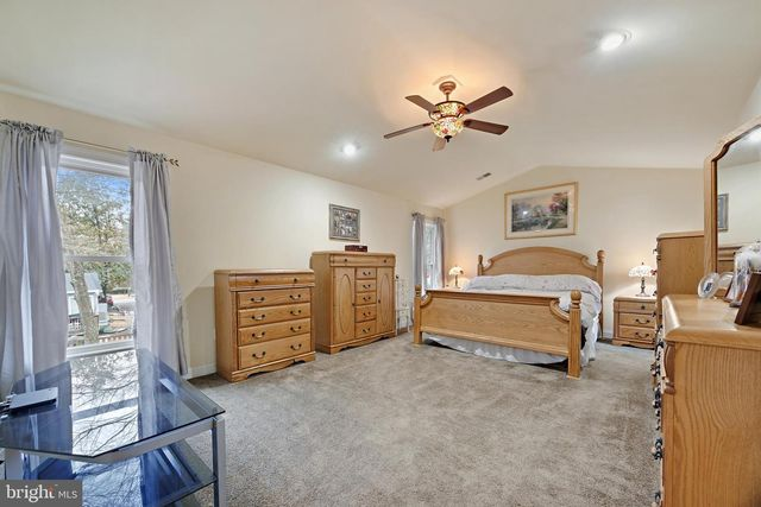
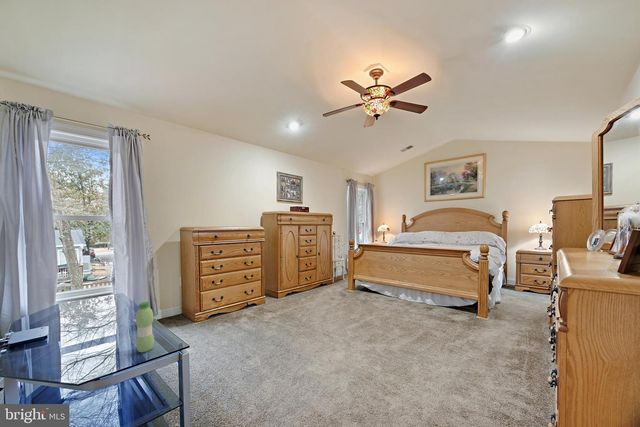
+ water bottle [134,301,155,353]
